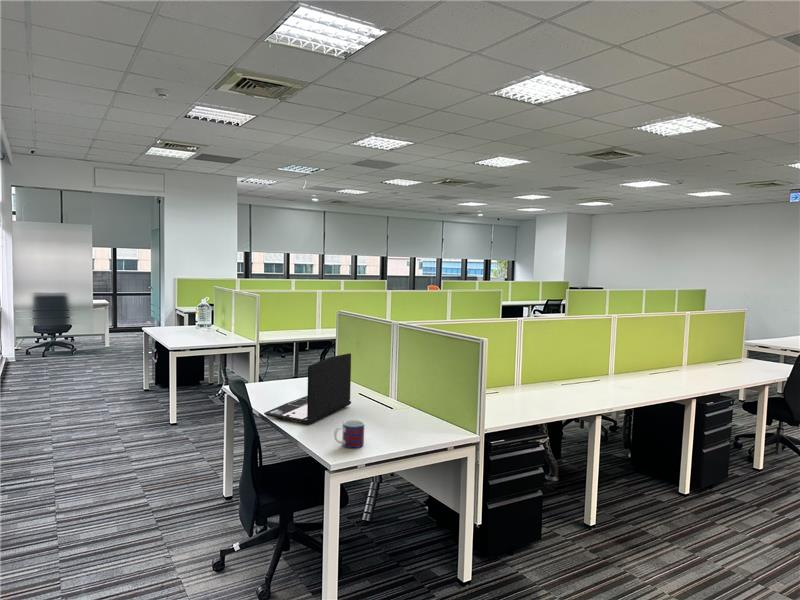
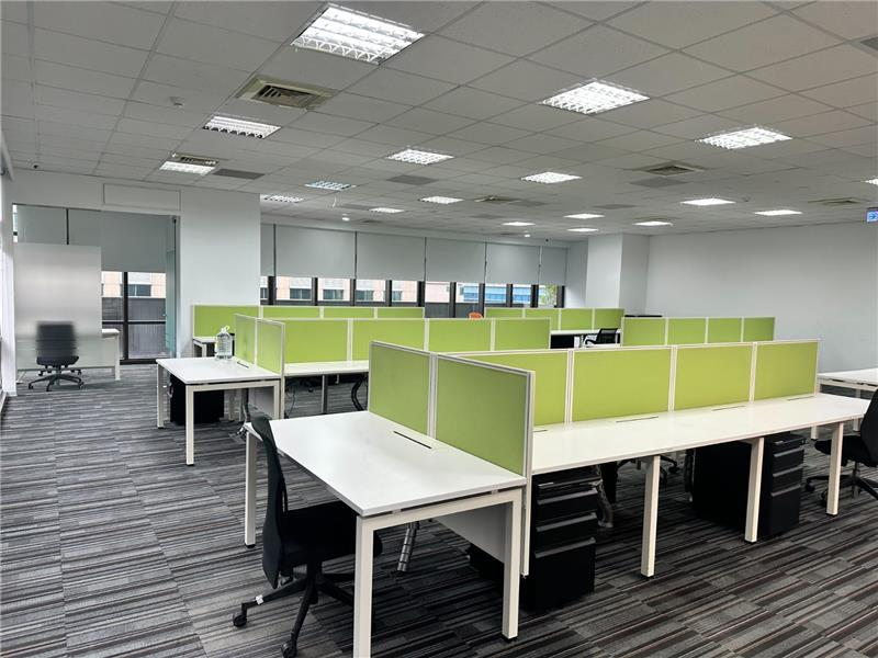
- mug [333,419,365,449]
- laptop [263,352,352,425]
